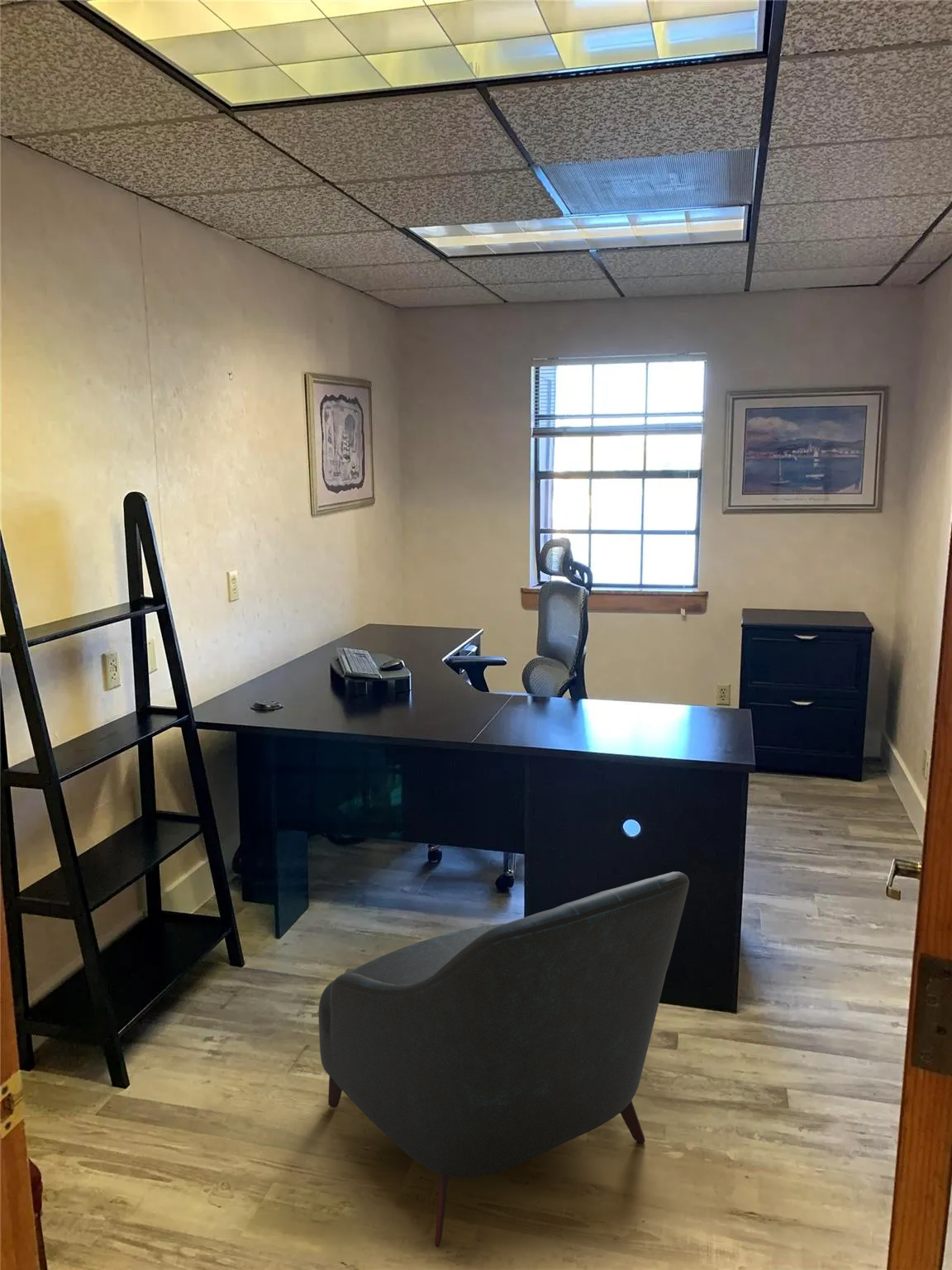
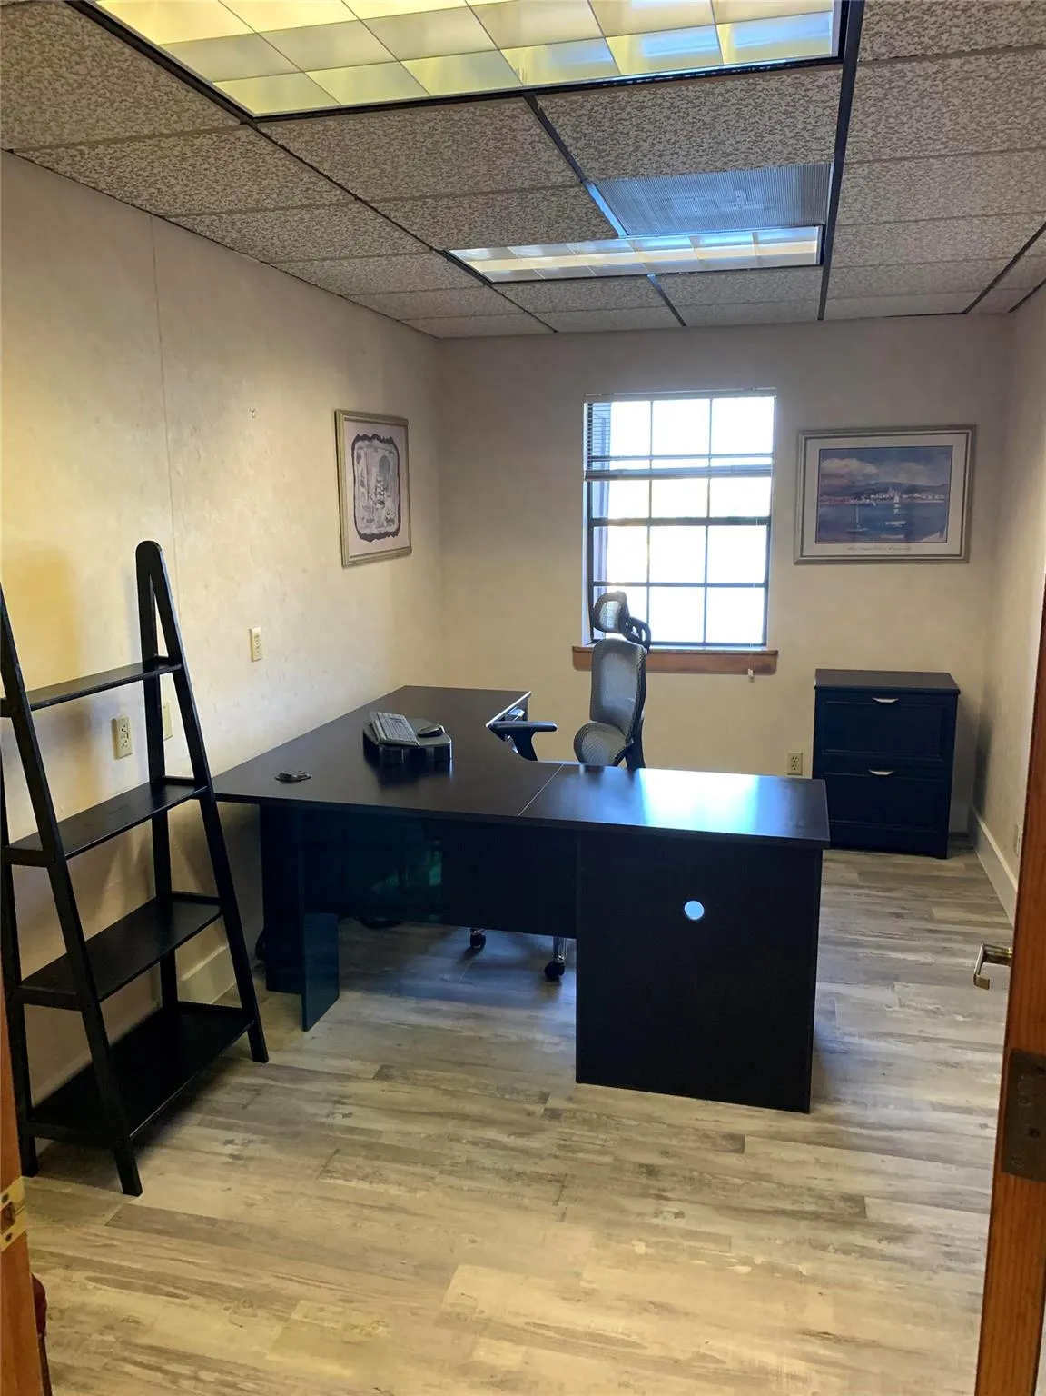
- armchair [317,871,690,1248]
